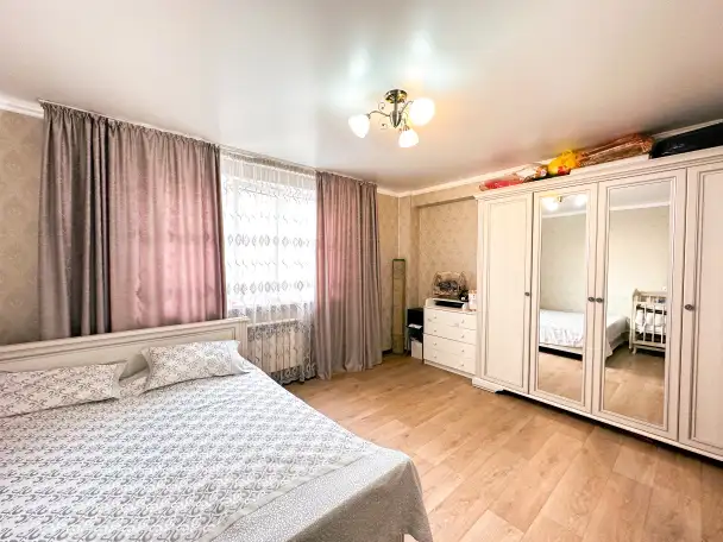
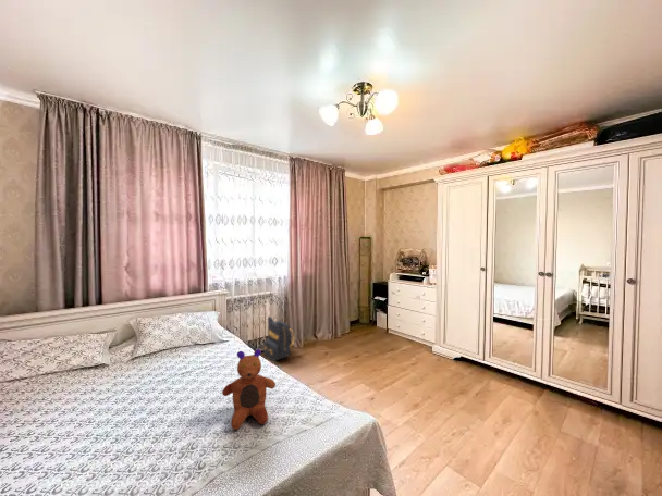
+ toy [221,348,277,431]
+ backpack [262,315,296,362]
